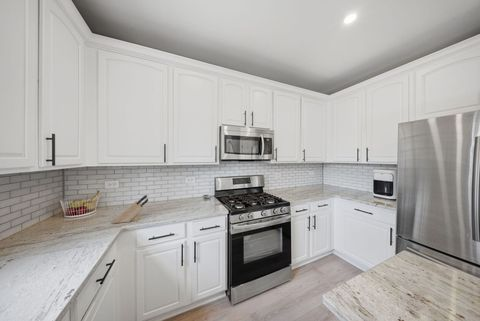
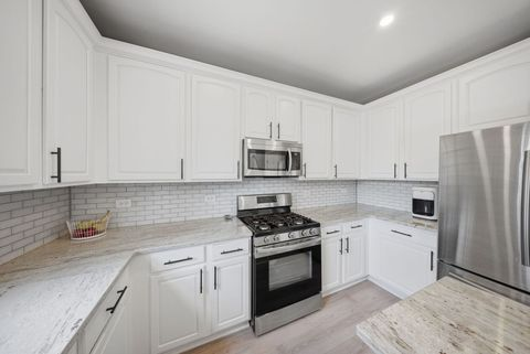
- knife block [111,194,149,224]
